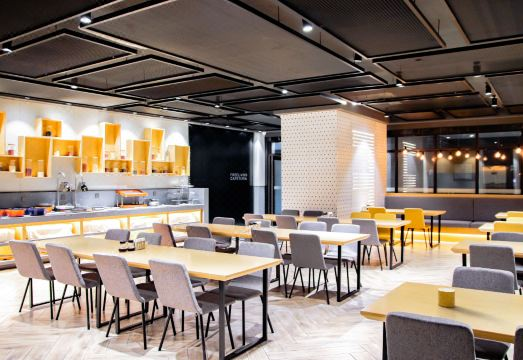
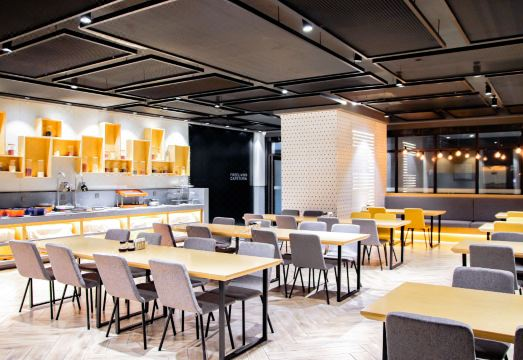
- cup [437,287,456,308]
